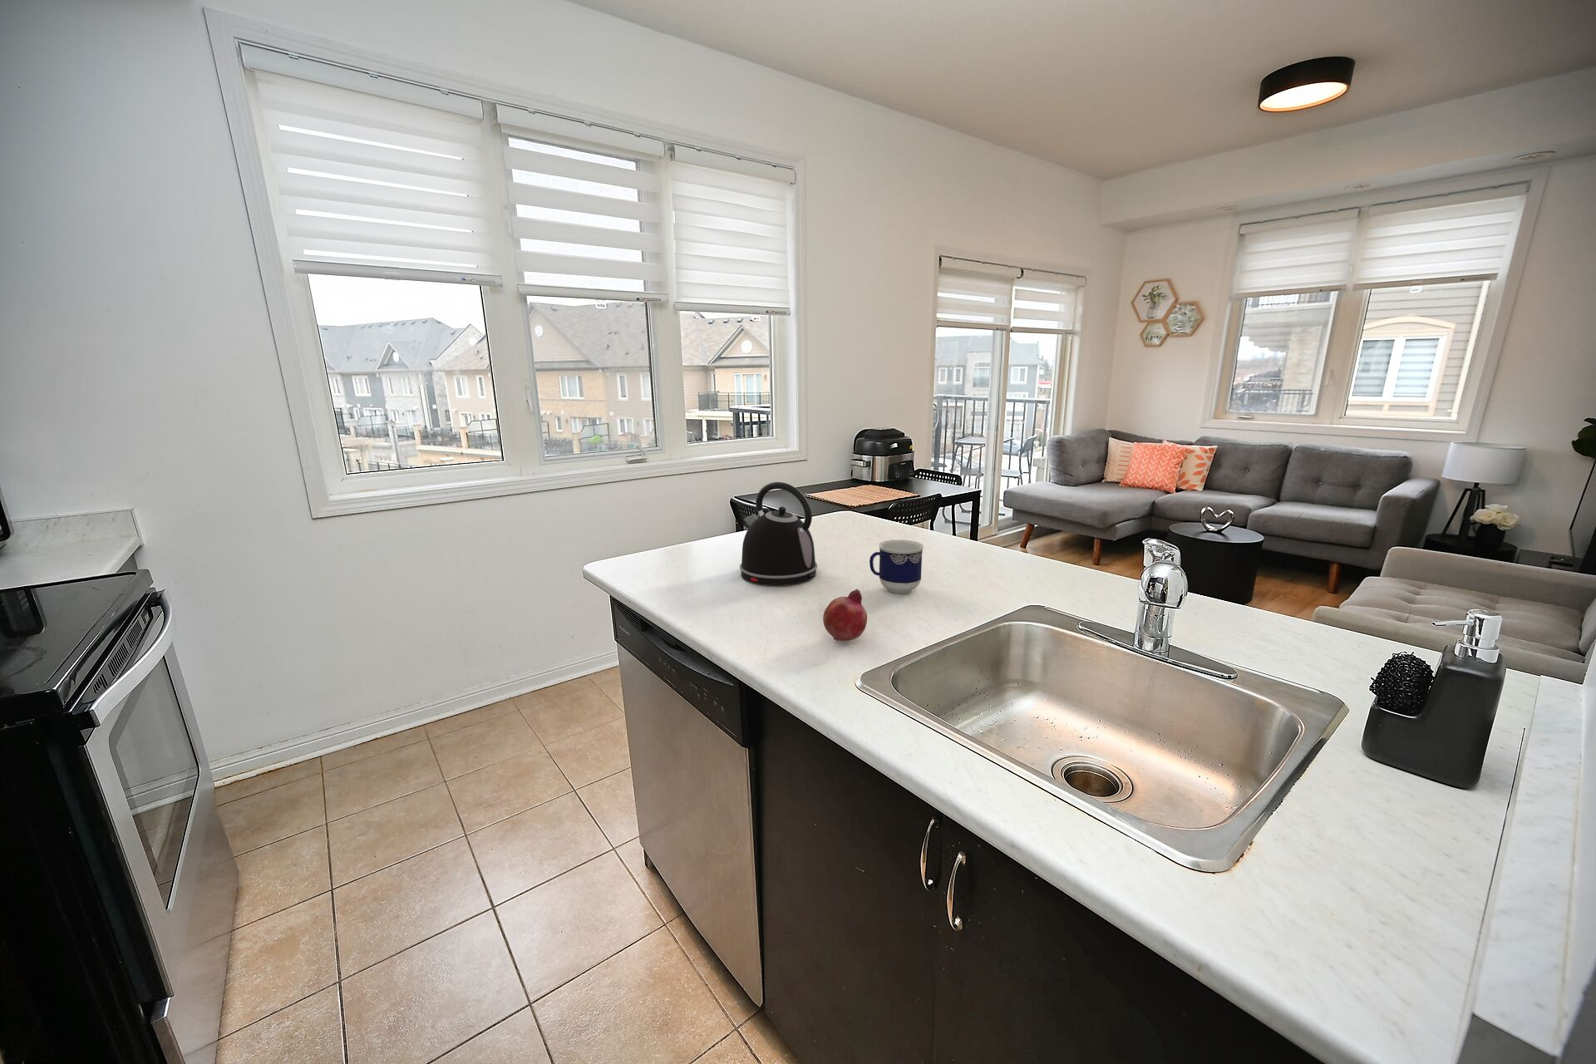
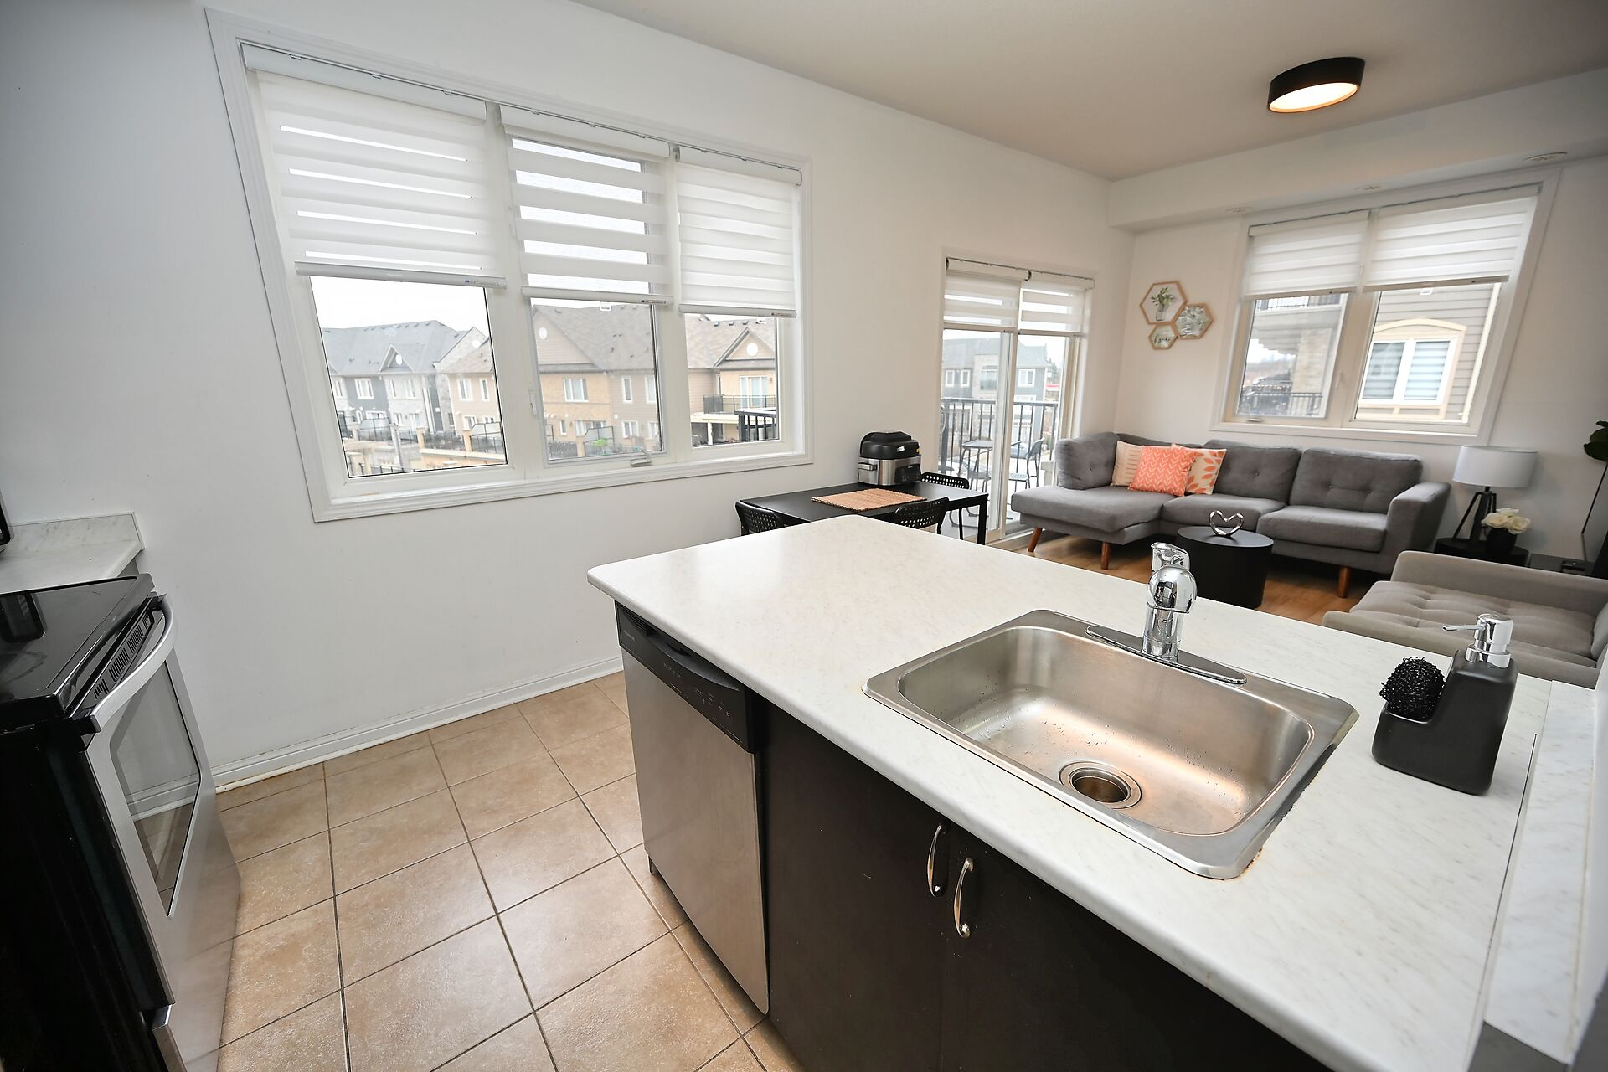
- fruit [822,589,868,641]
- cup [868,539,924,594]
- kettle [739,481,818,587]
